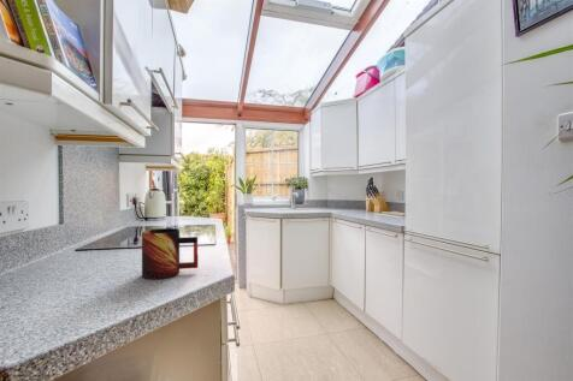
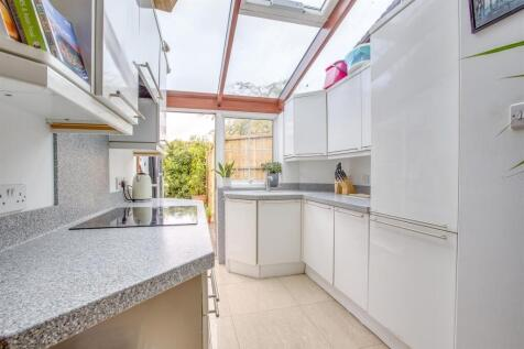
- mug [141,227,199,280]
